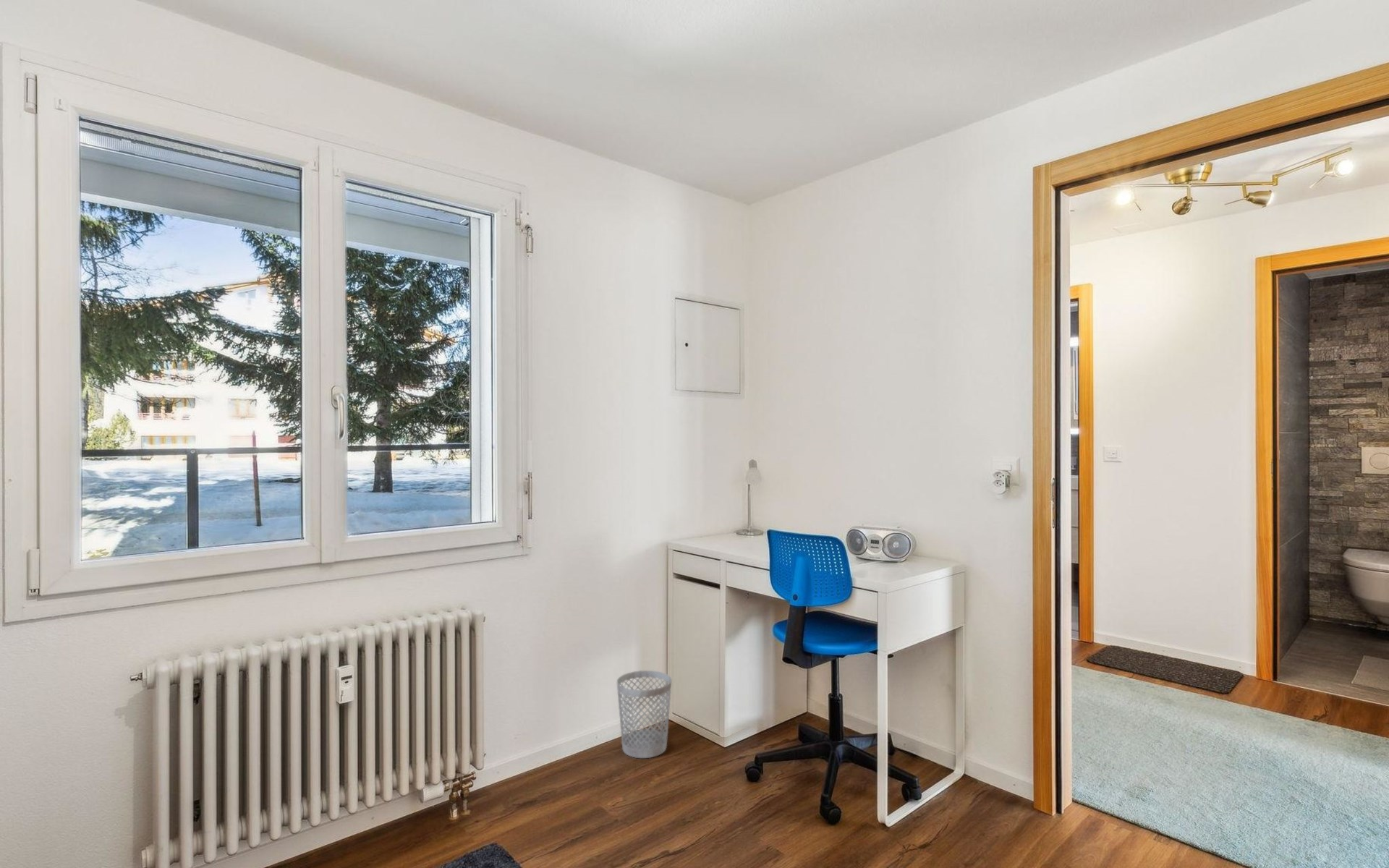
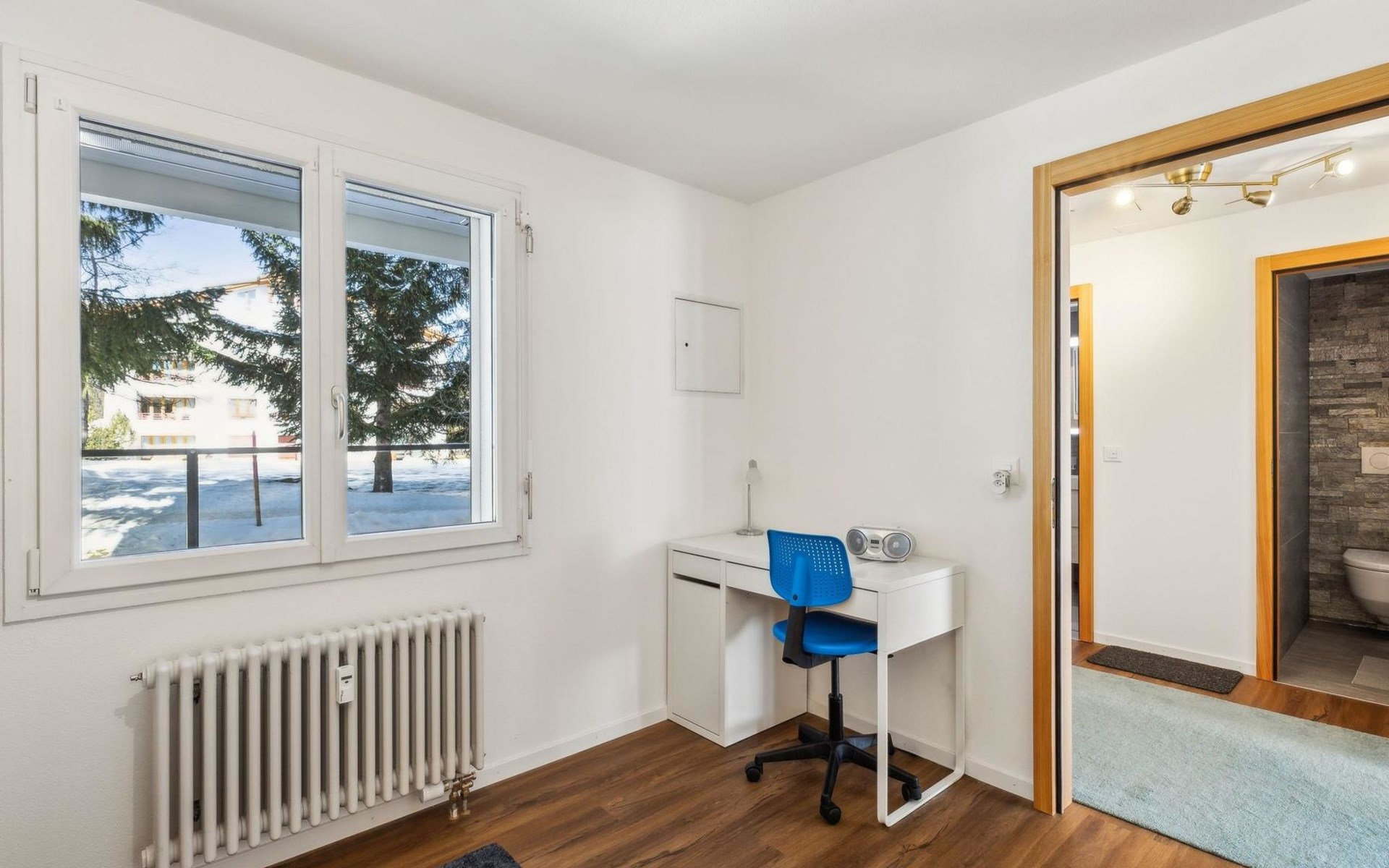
- wastebasket [616,670,672,759]
